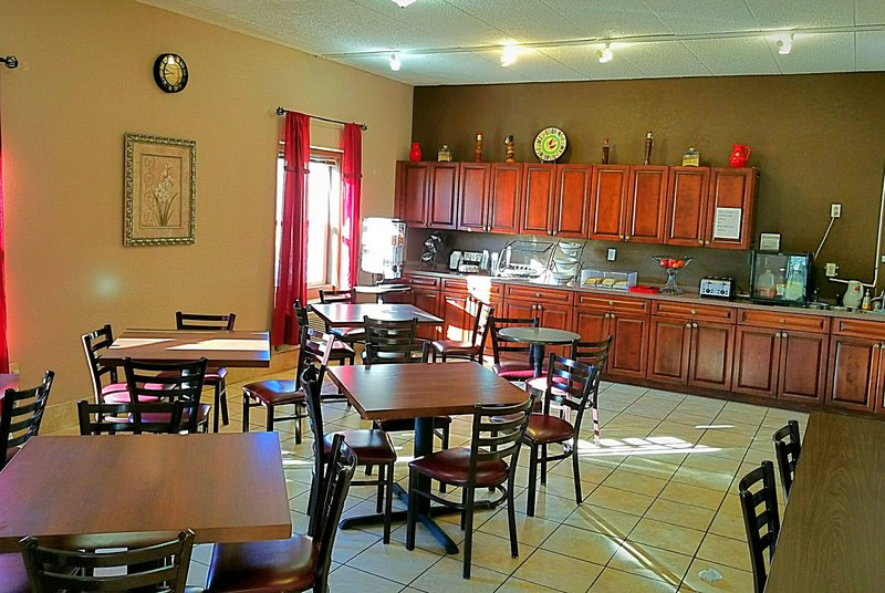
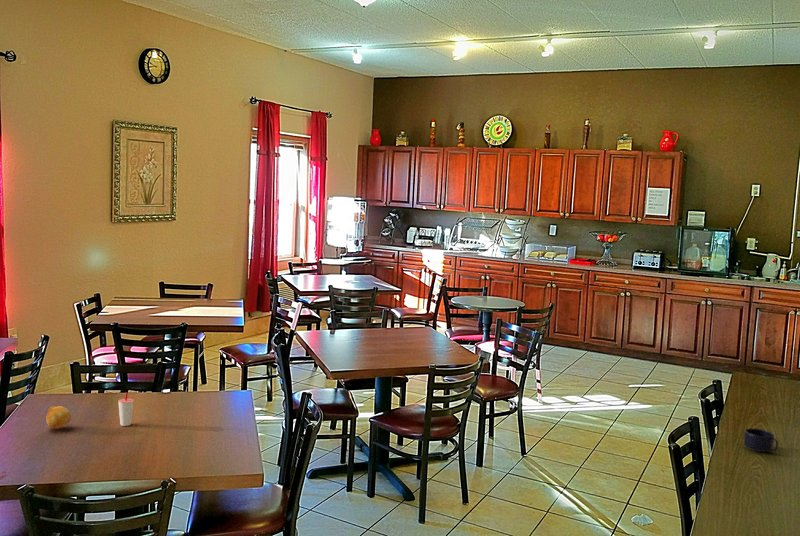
+ fruit [45,405,72,430]
+ mug [743,428,779,453]
+ cup [117,391,135,427]
